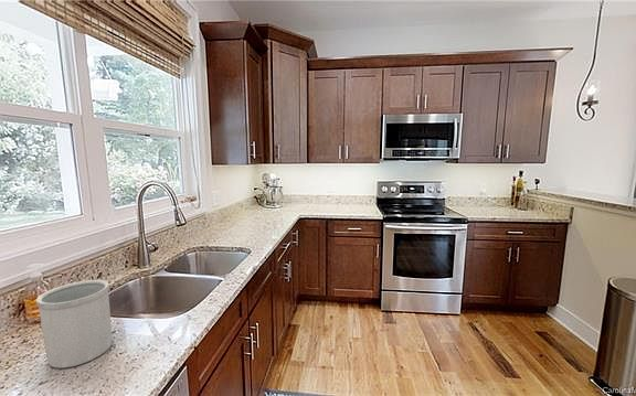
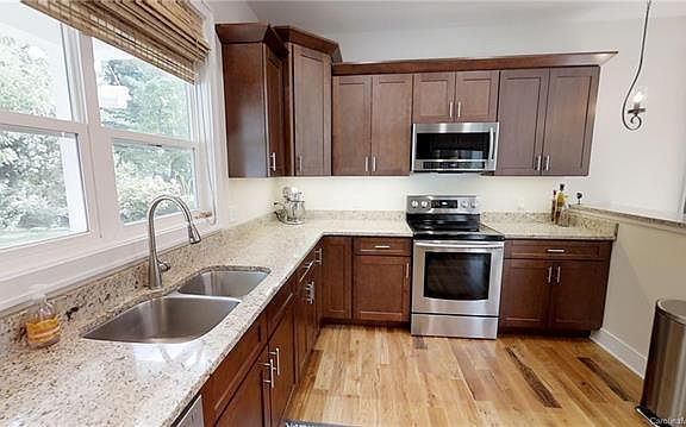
- utensil holder [35,279,113,370]
